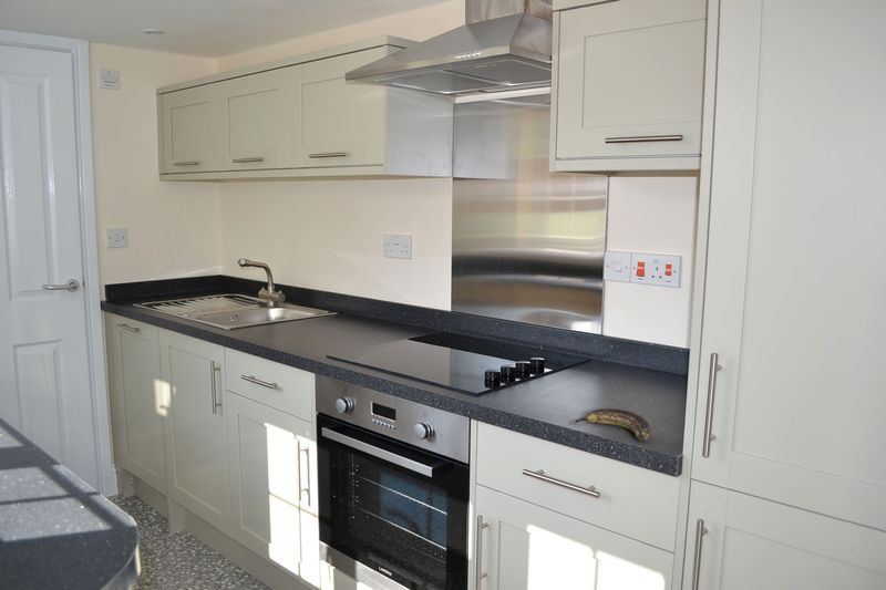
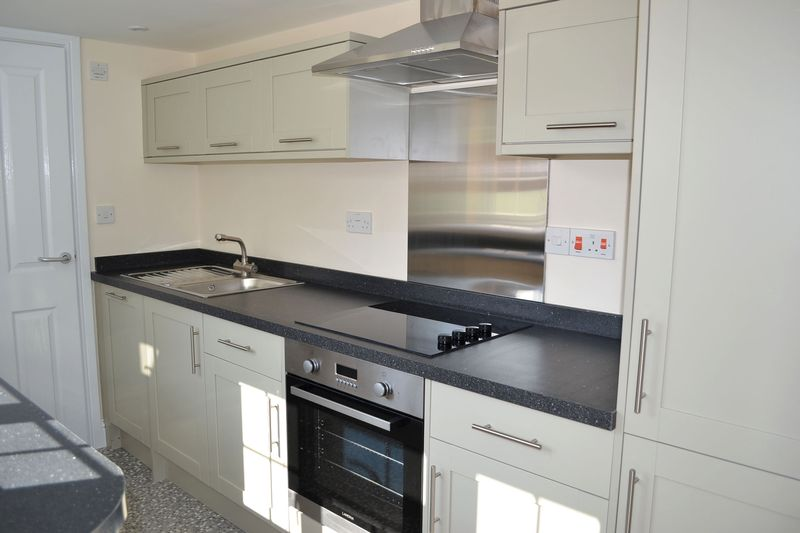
- banana [569,407,652,442]
